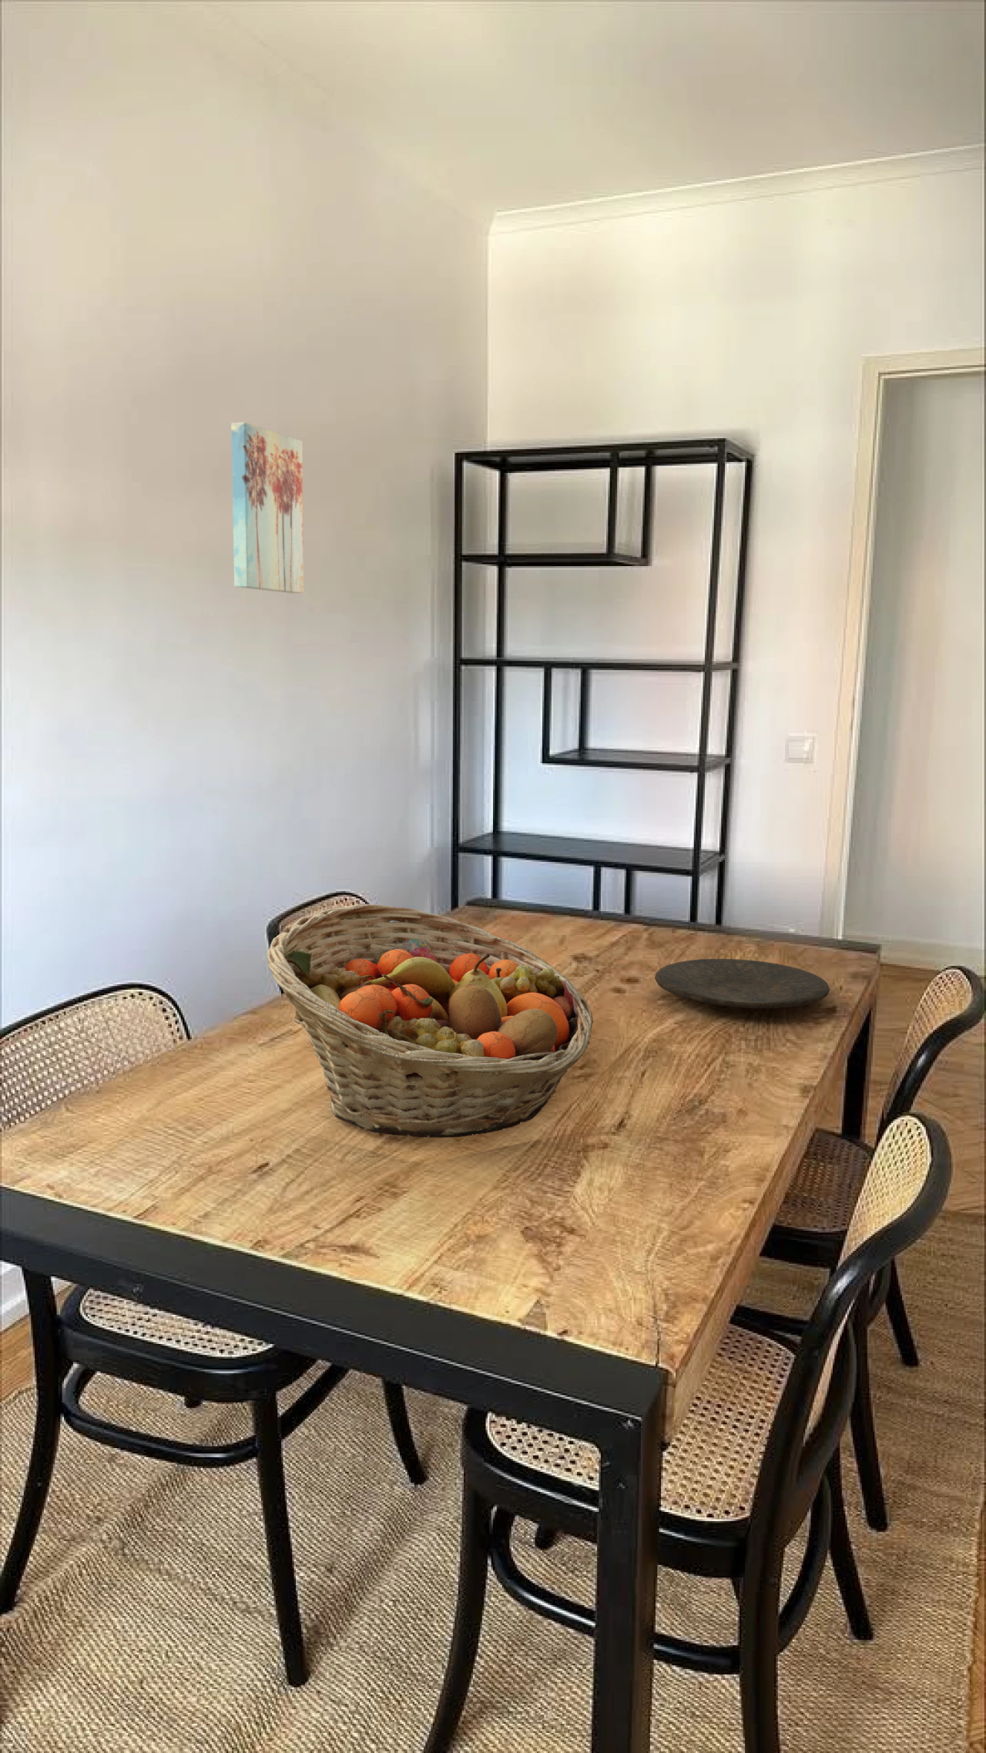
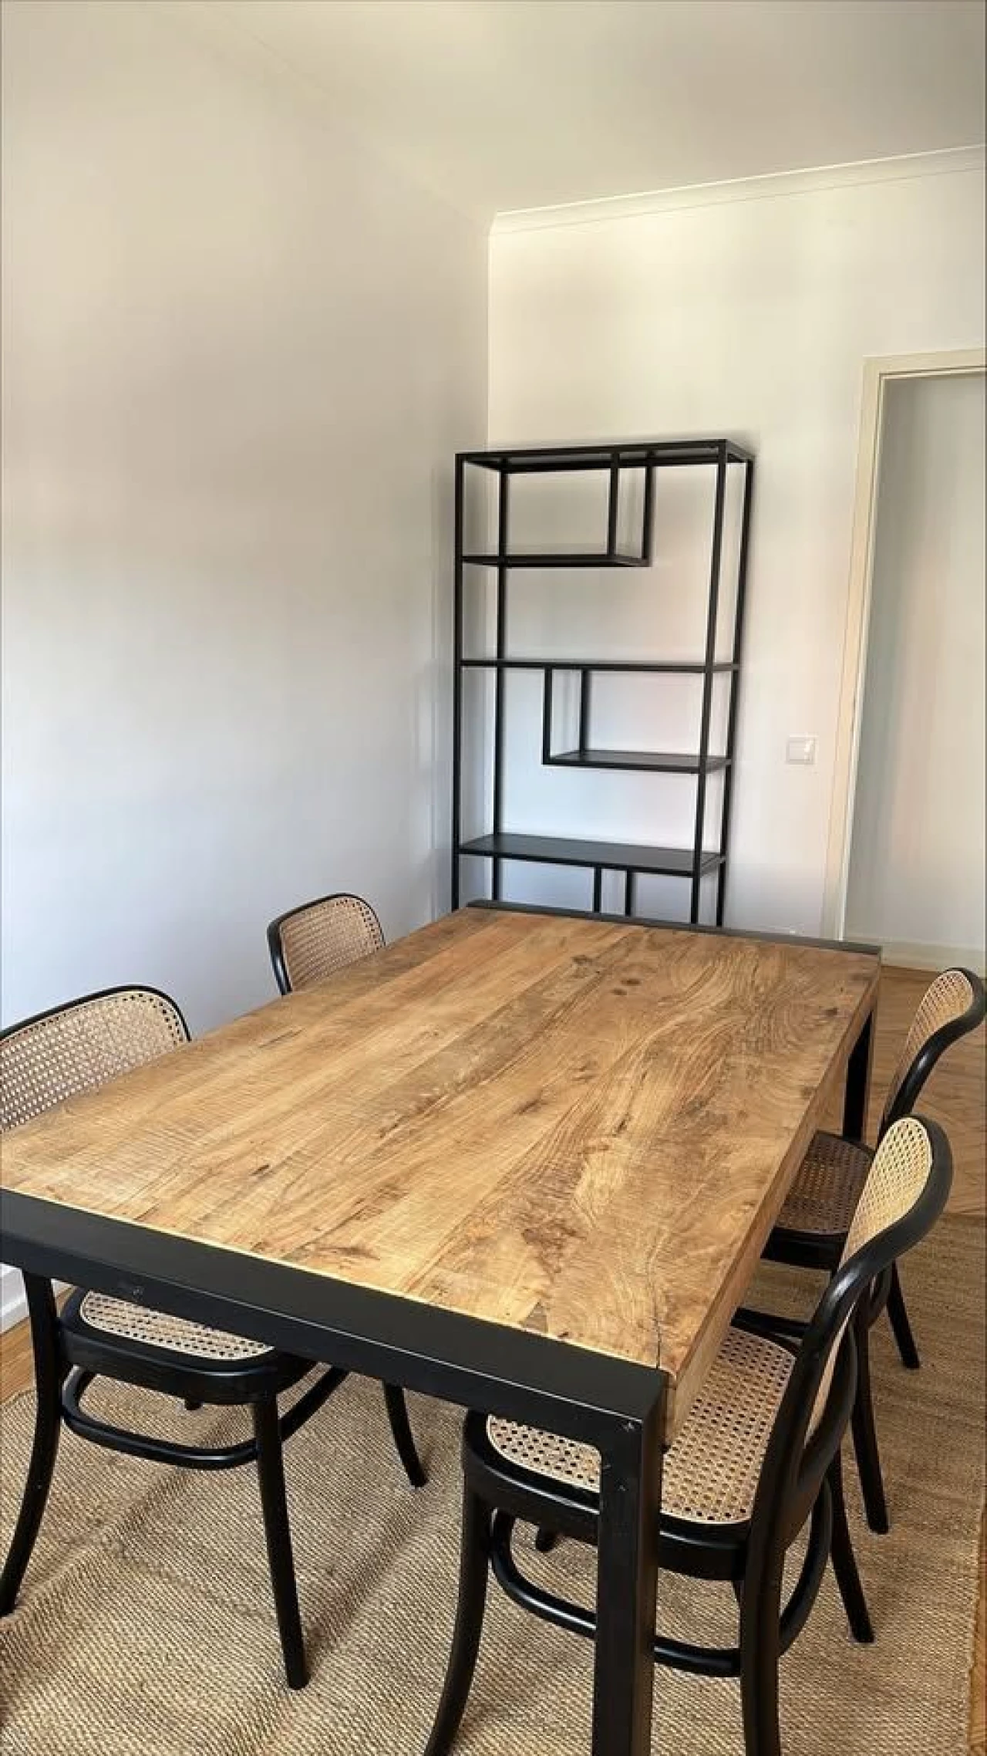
- wall art [230,421,305,594]
- plate [654,958,831,1009]
- fruit basket [266,903,594,1139]
